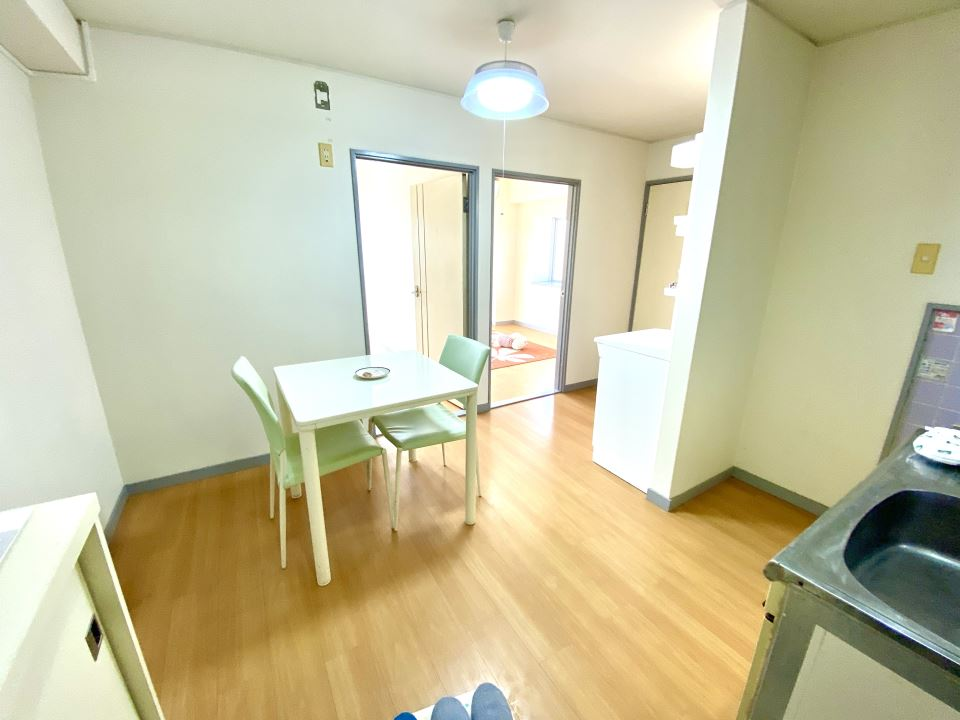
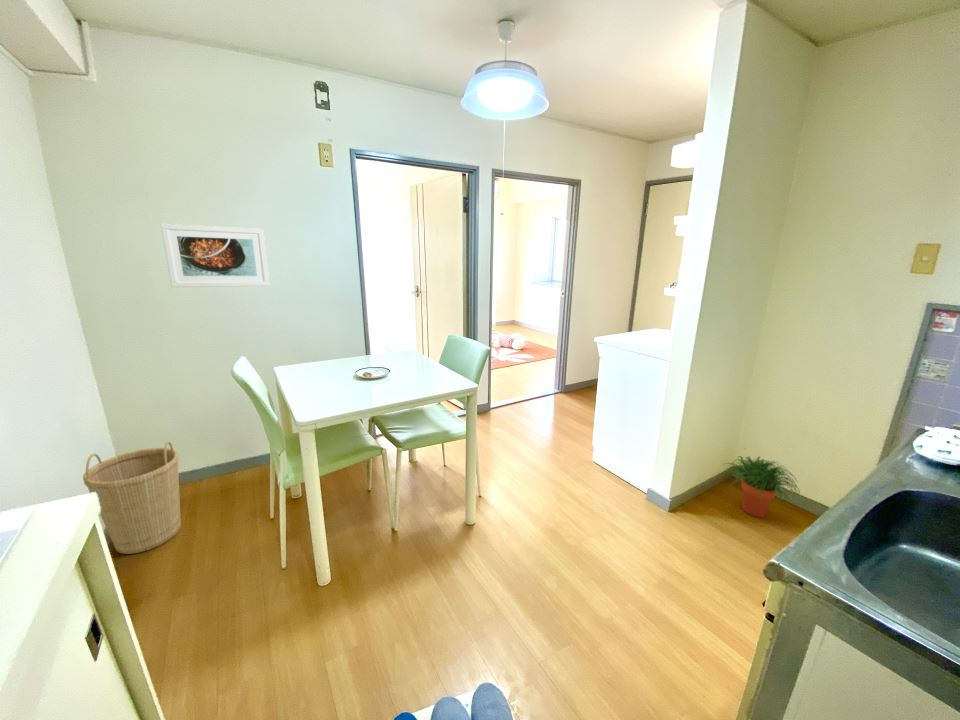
+ potted plant [722,455,801,518]
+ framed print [160,223,271,288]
+ basket [82,440,182,555]
